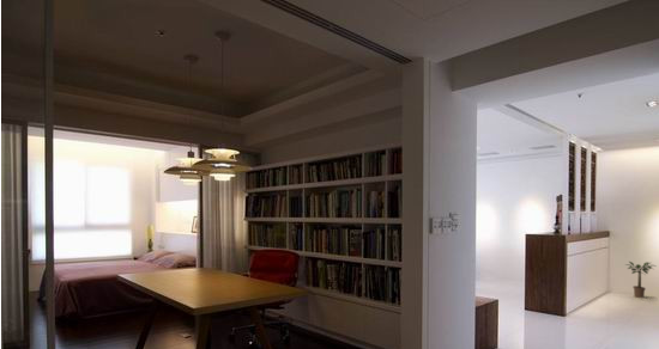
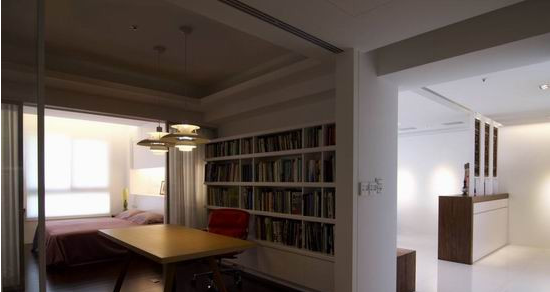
- potted plant [624,261,658,299]
